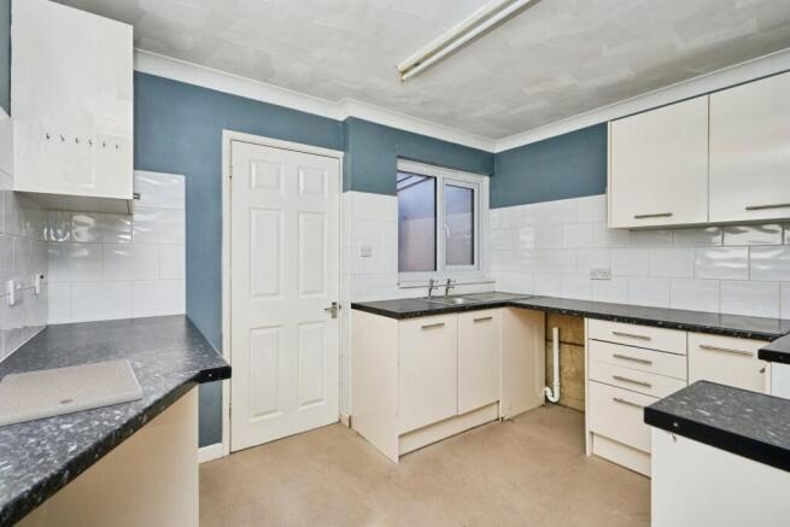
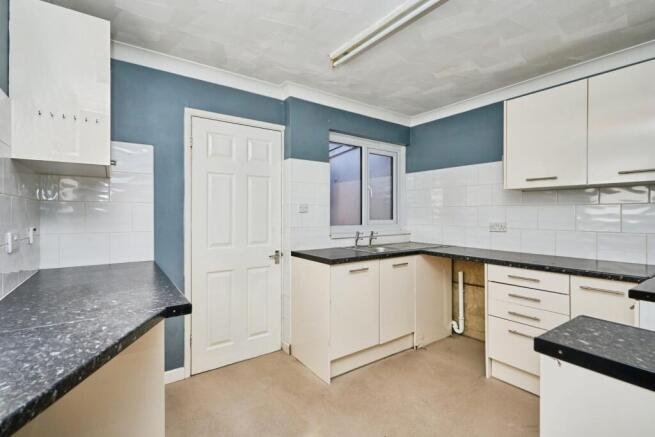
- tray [0,358,146,428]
